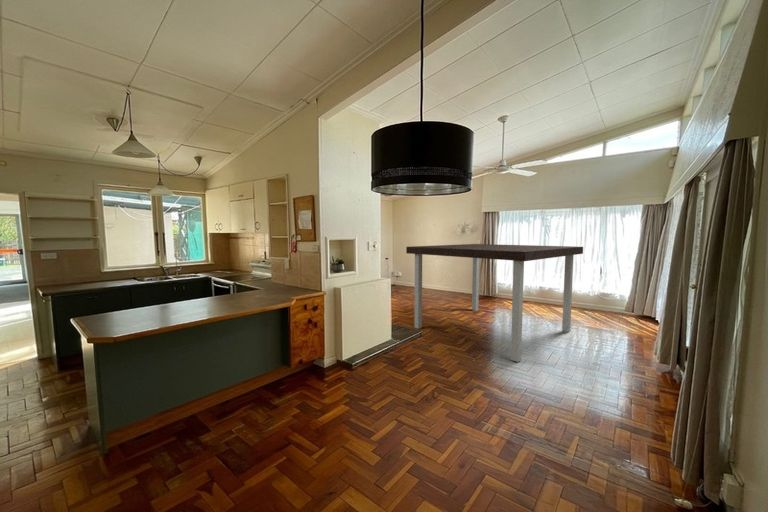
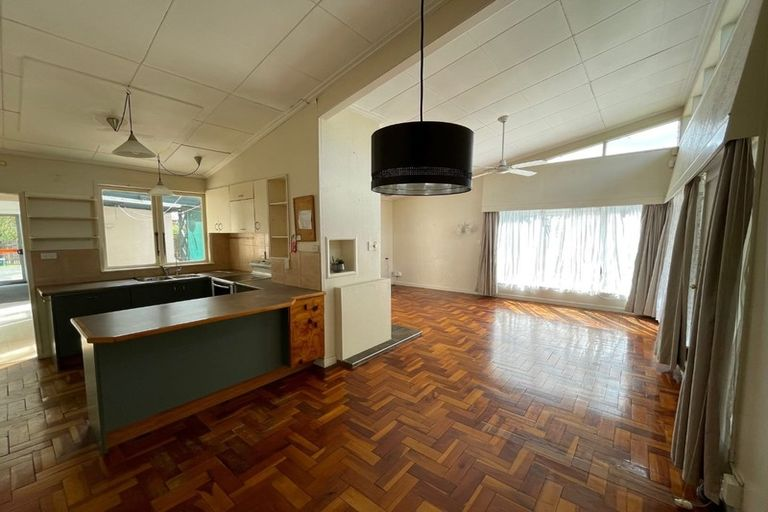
- dining table [405,243,584,363]
